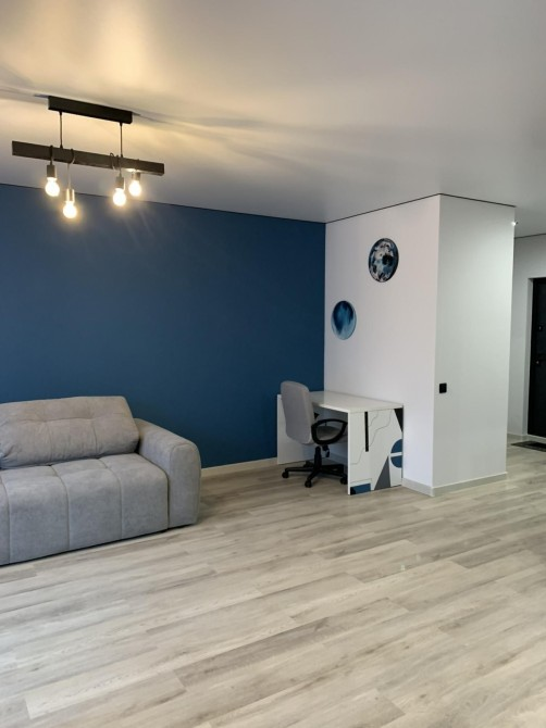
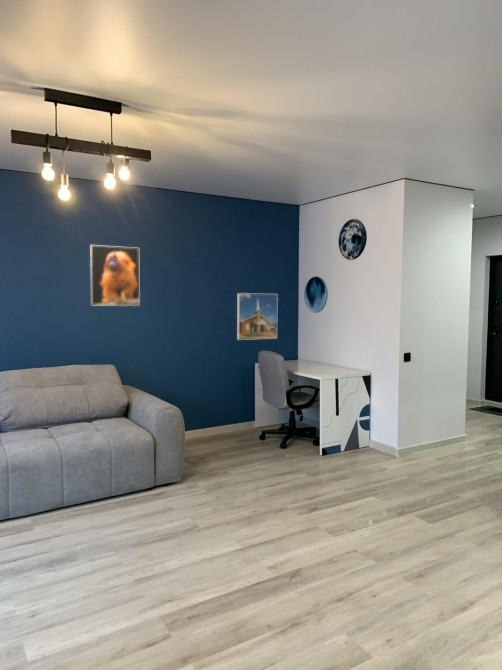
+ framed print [89,244,141,307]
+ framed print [236,292,279,341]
